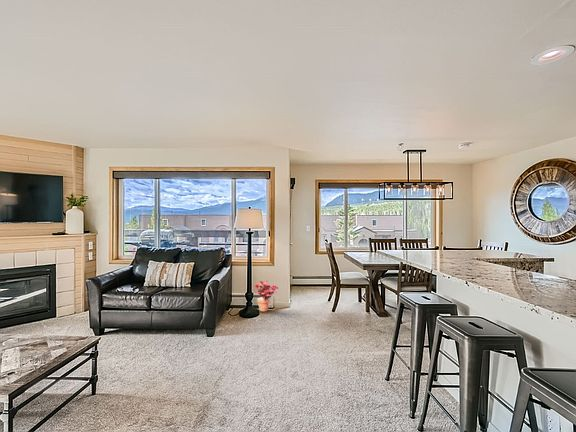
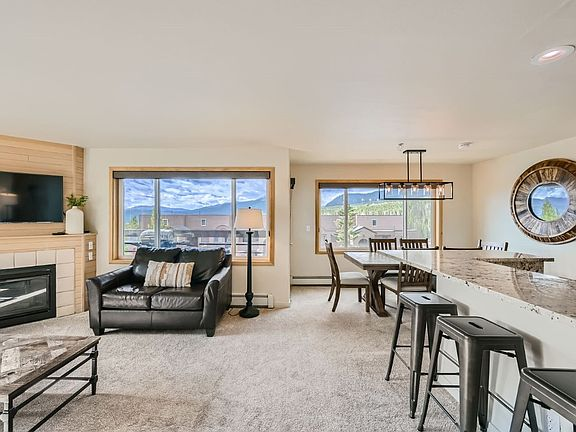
- potted plant [252,280,280,312]
